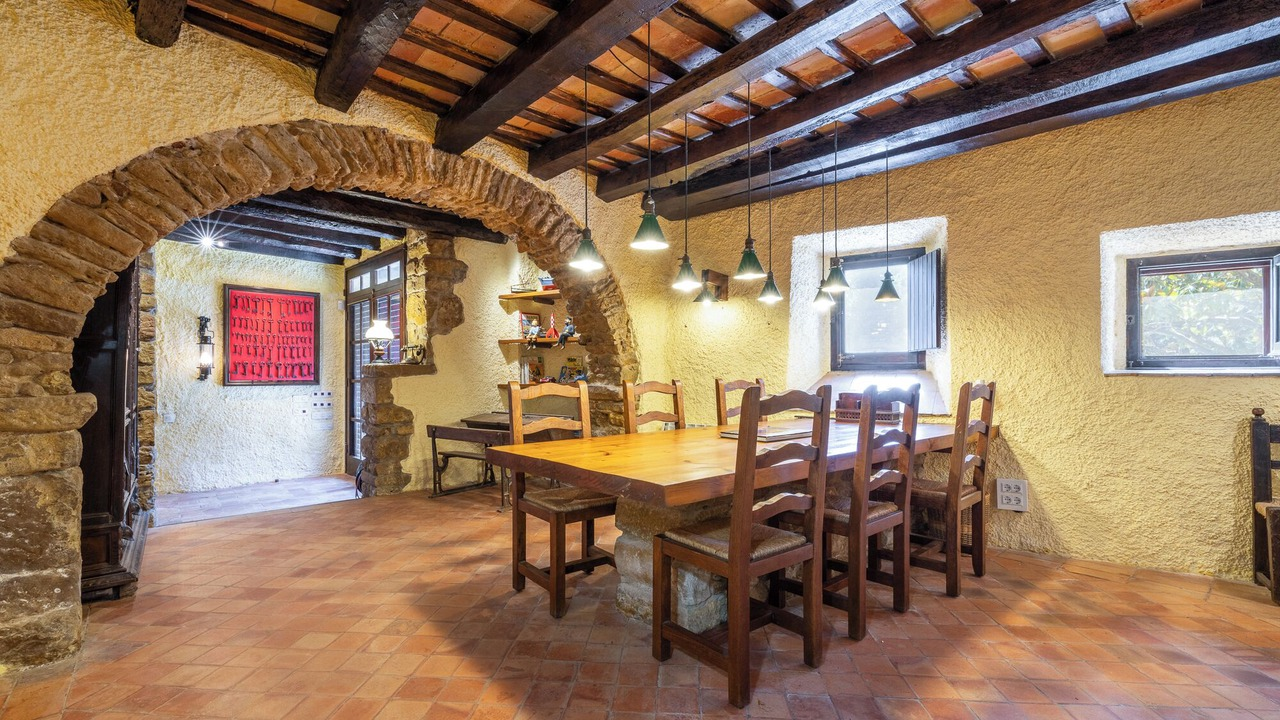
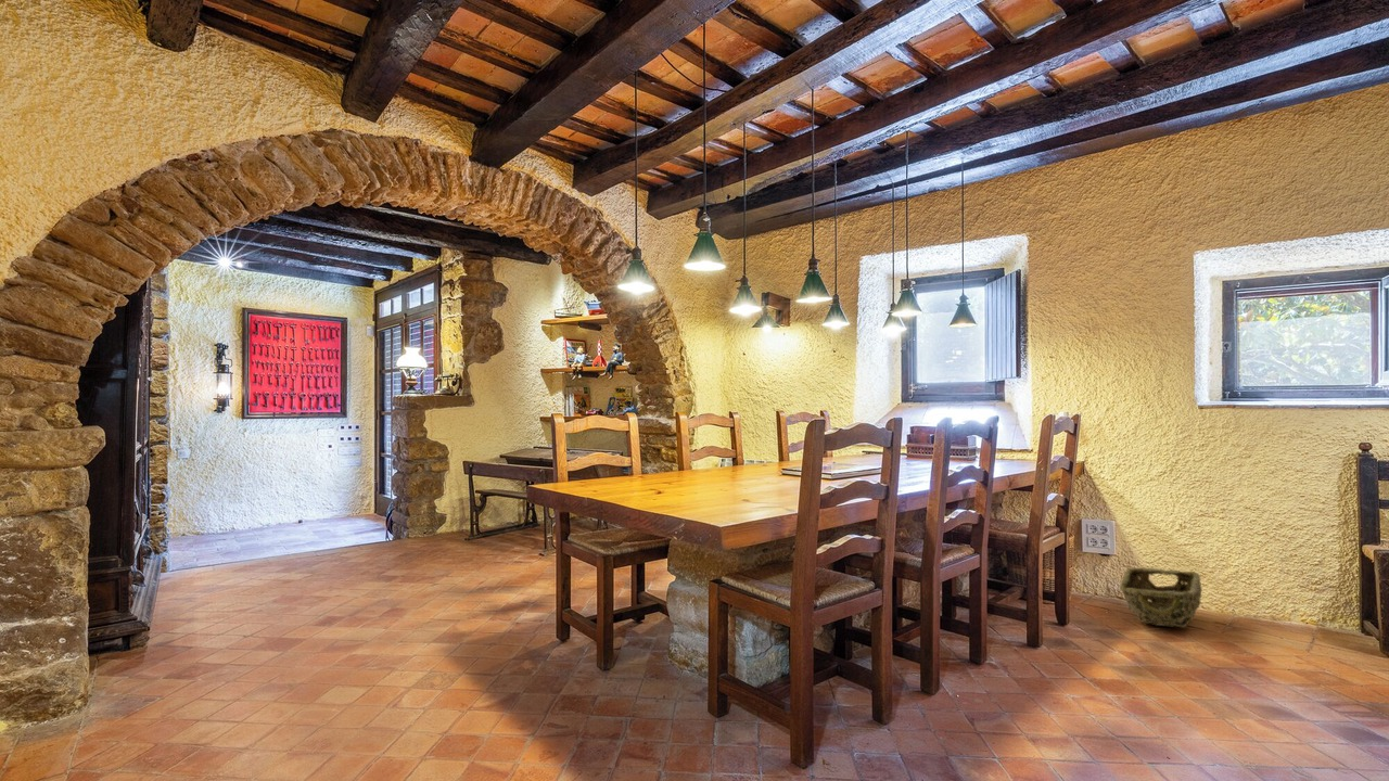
+ woven basket [1118,566,1203,628]
